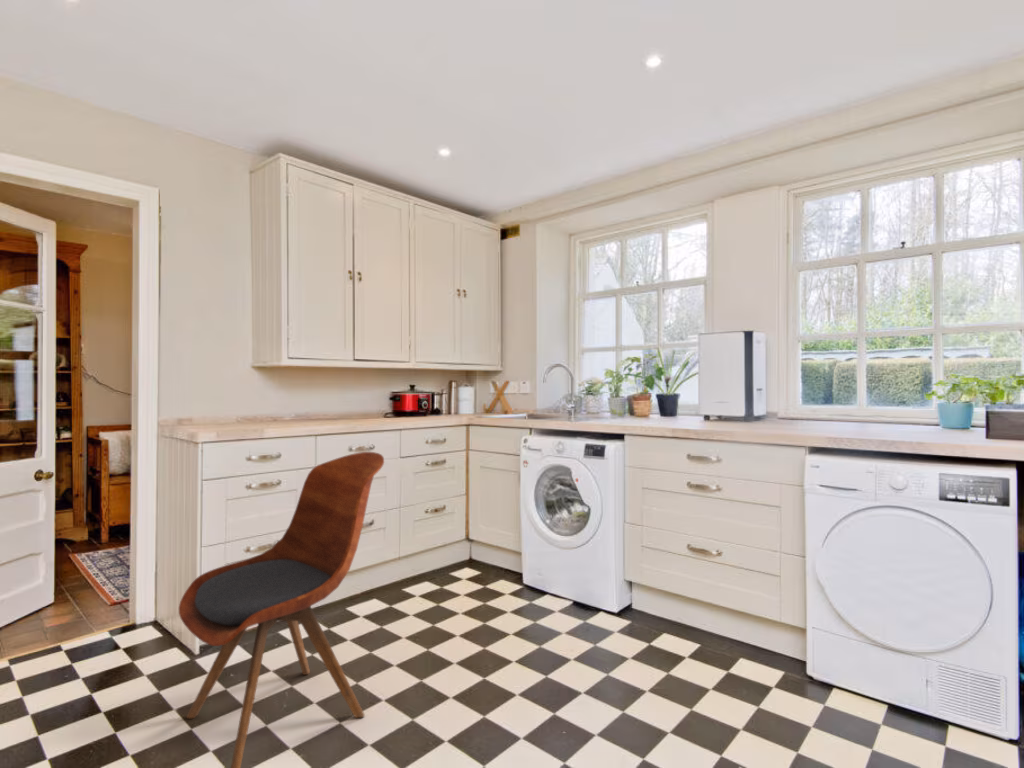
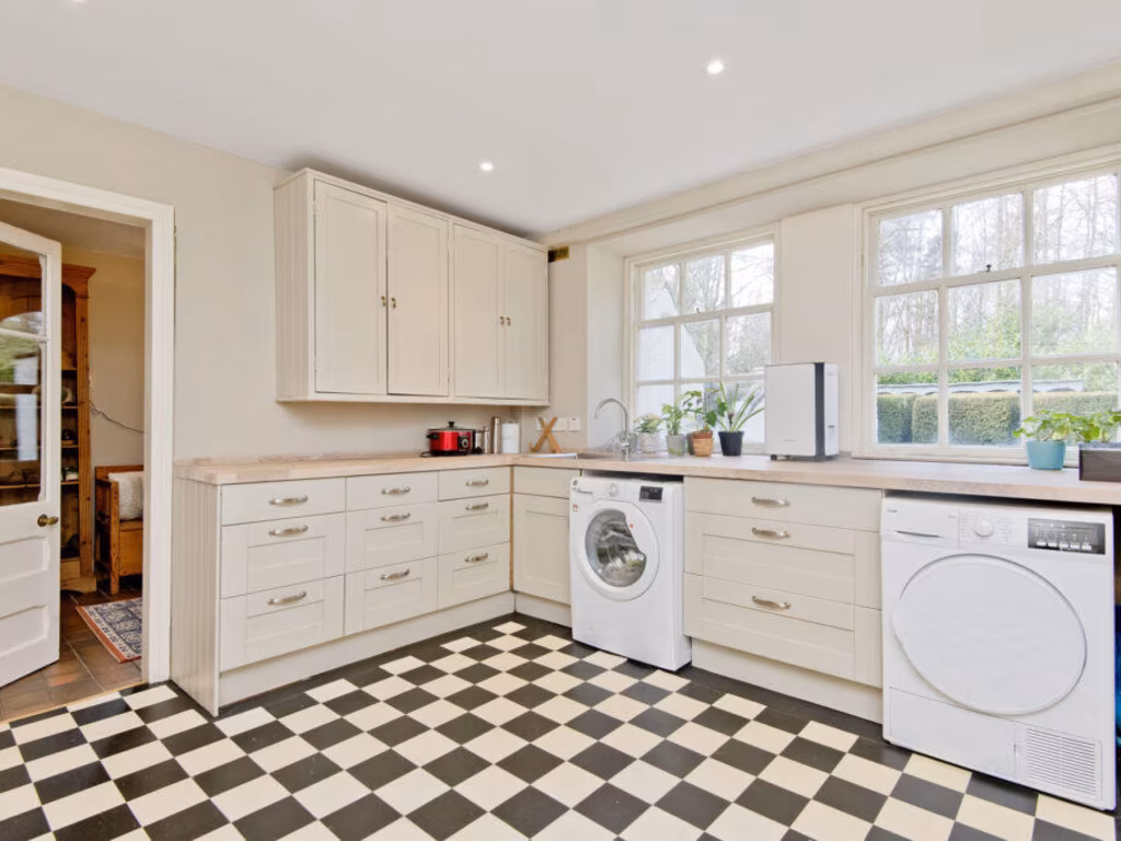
- dining chair [178,451,385,768]
